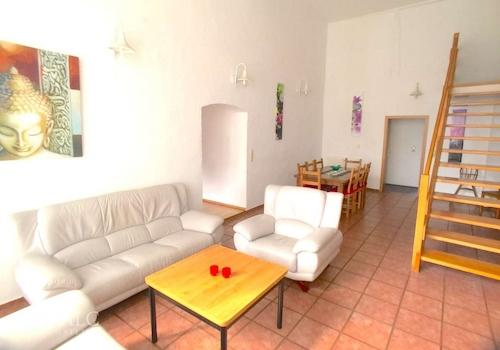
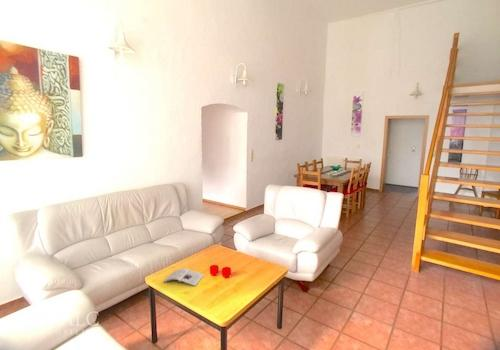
+ magazine [162,267,205,287]
